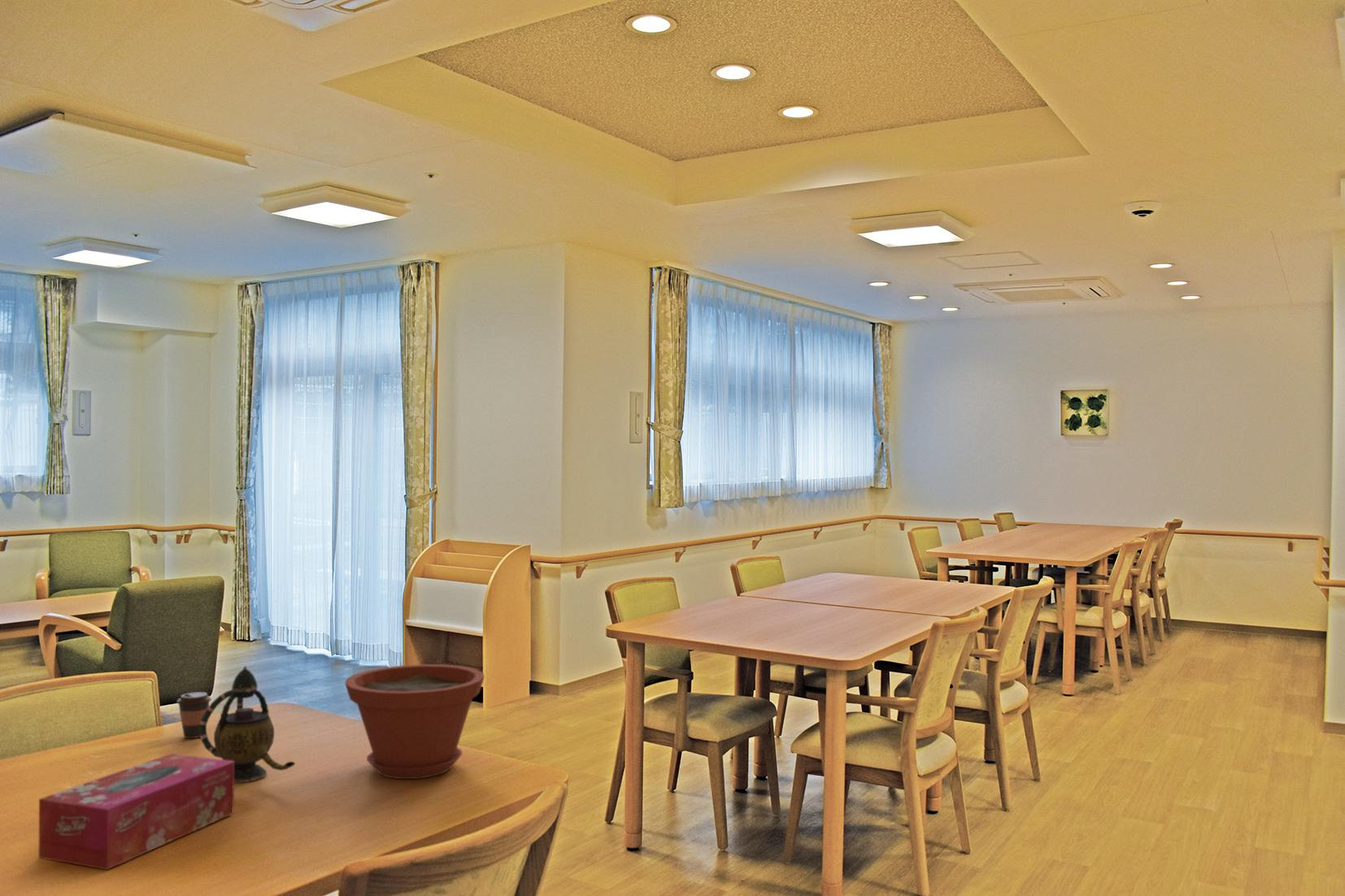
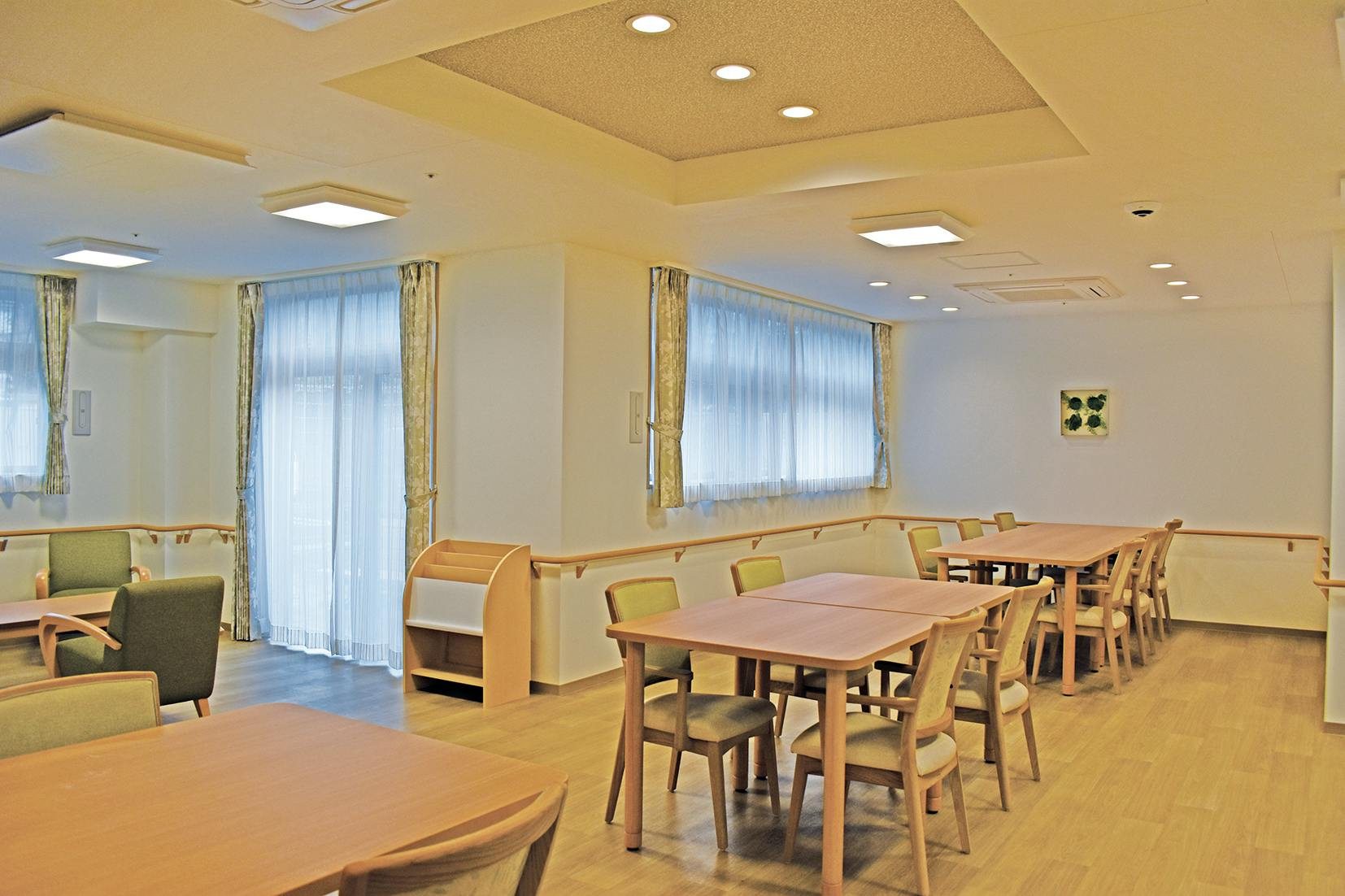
- plant pot [344,663,485,780]
- teapot [199,666,295,783]
- coffee cup [176,691,212,739]
- tissue box [37,753,235,871]
